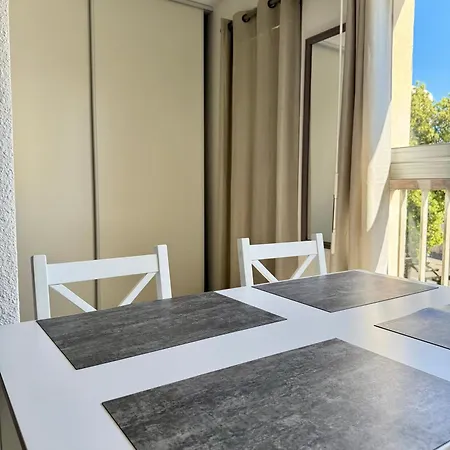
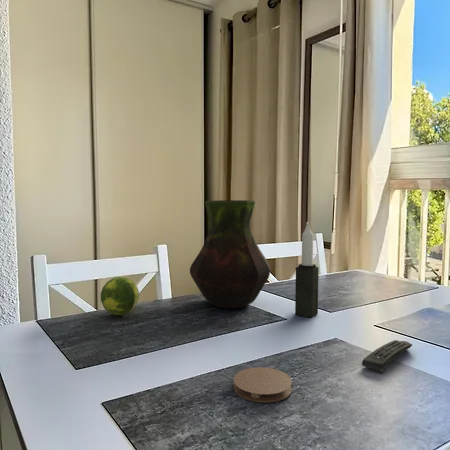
+ candle [294,221,320,318]
+ coaster [233,366,293,403]
+ fruit [100,276,140,316]
+ vase [189,199,271,309]
+ remote control [361,339,413,373]
